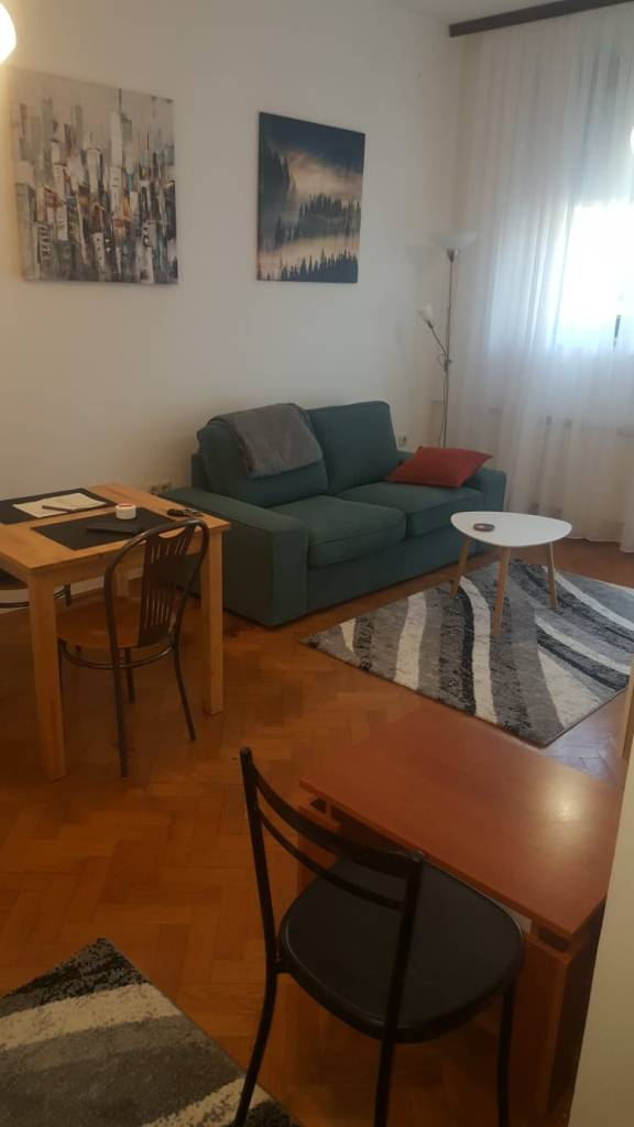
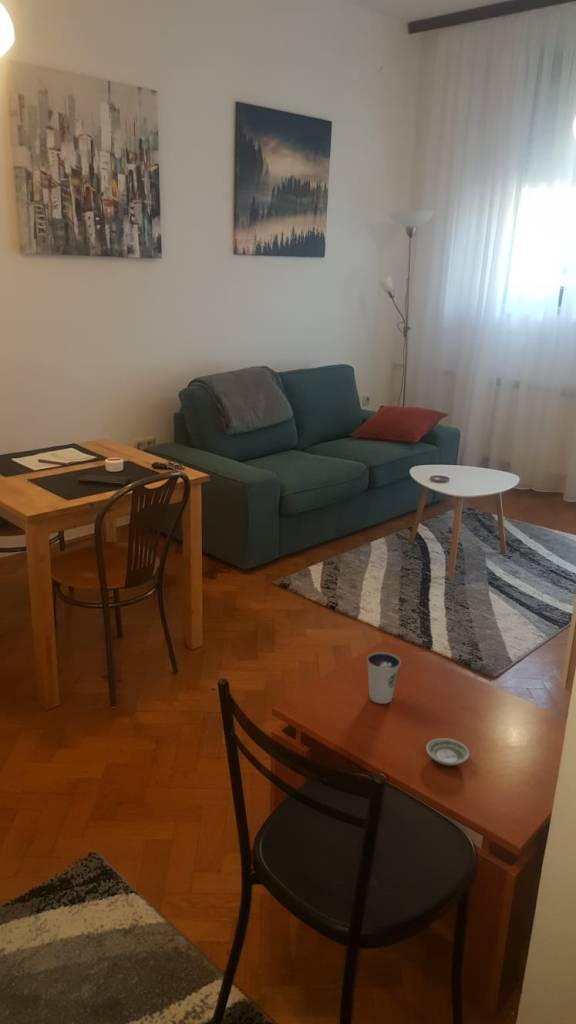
+ saucer [425,737,470,767]
+ dixie cup [366,651,402,705]
